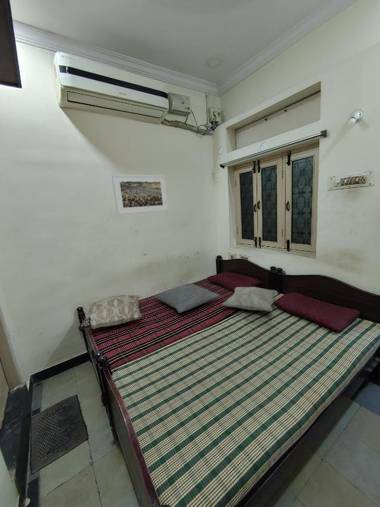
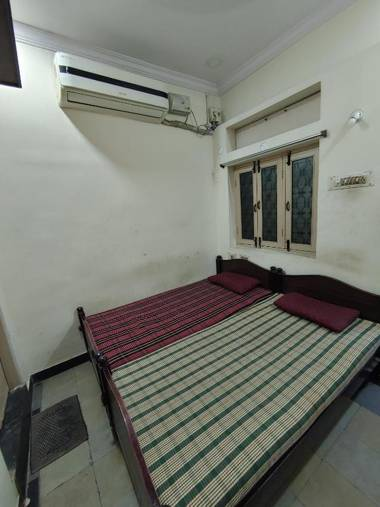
- pillow [152,282,221,314]
- decorative pillow [77,294,143,331]
- decorative pillow [221,286,279,312]
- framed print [111,173,169,216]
